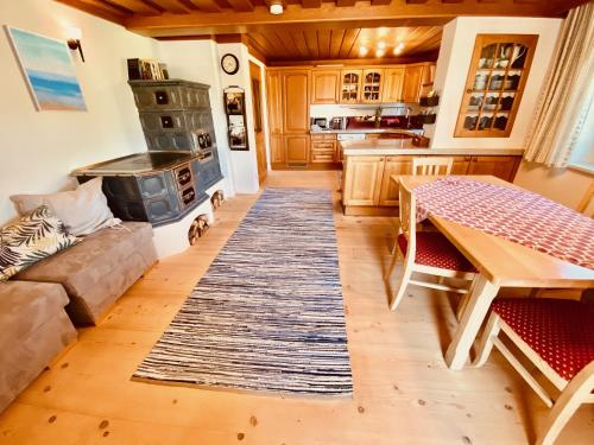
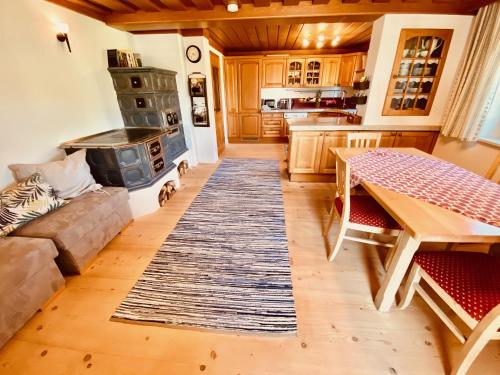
- wall art [1,24,90,114]
